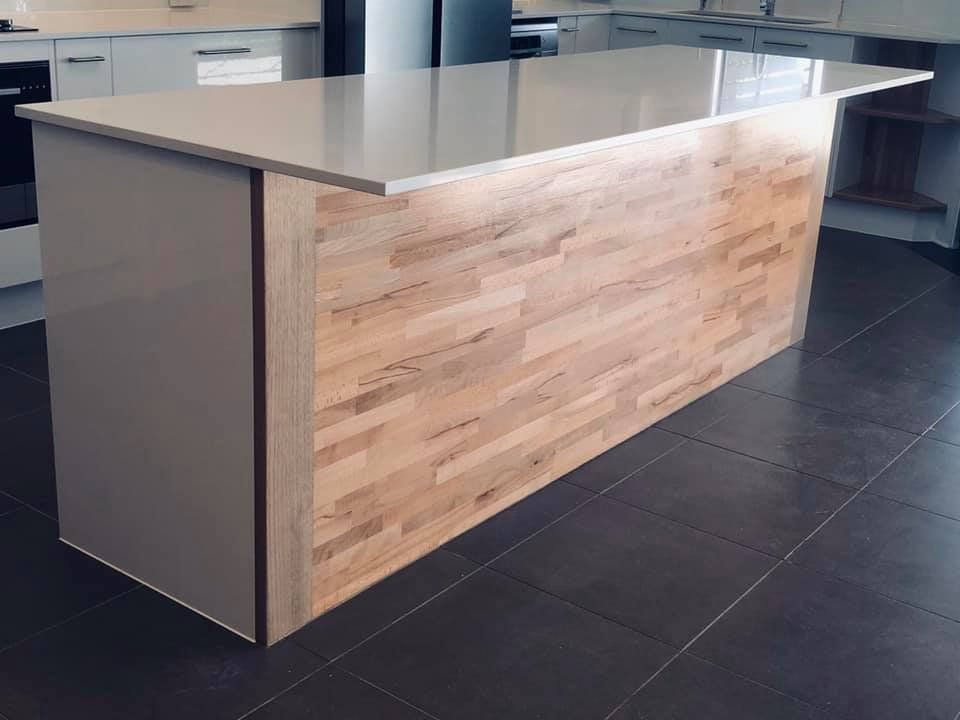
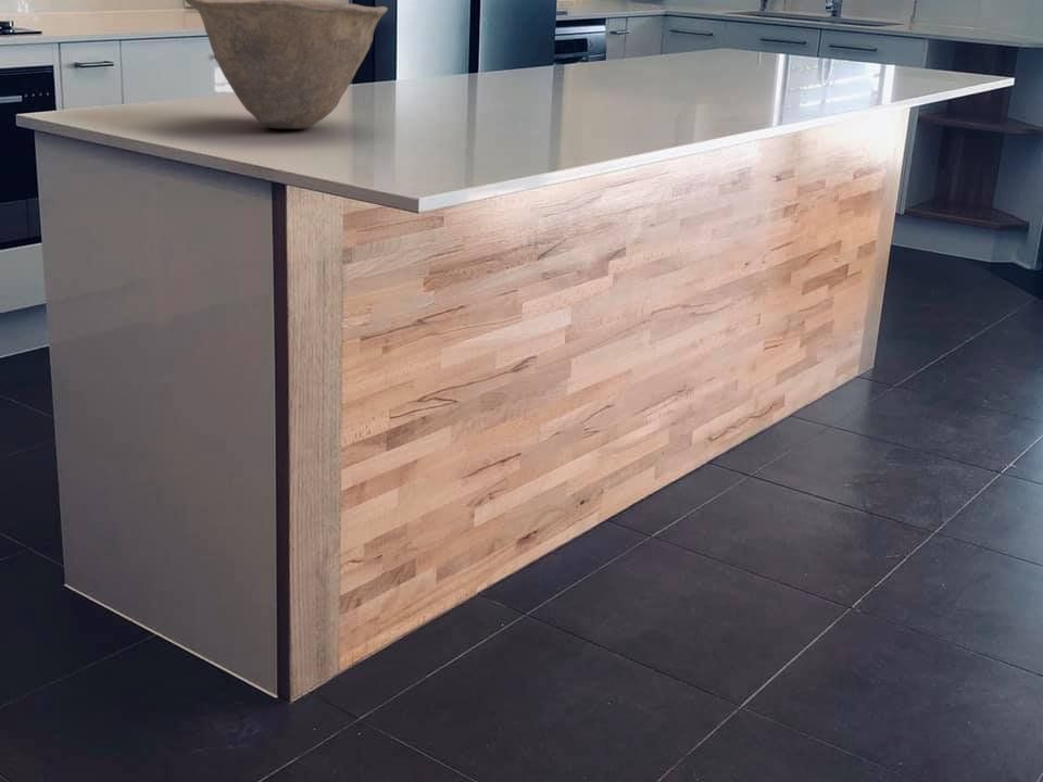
+ bowl [184,0,389,130]
